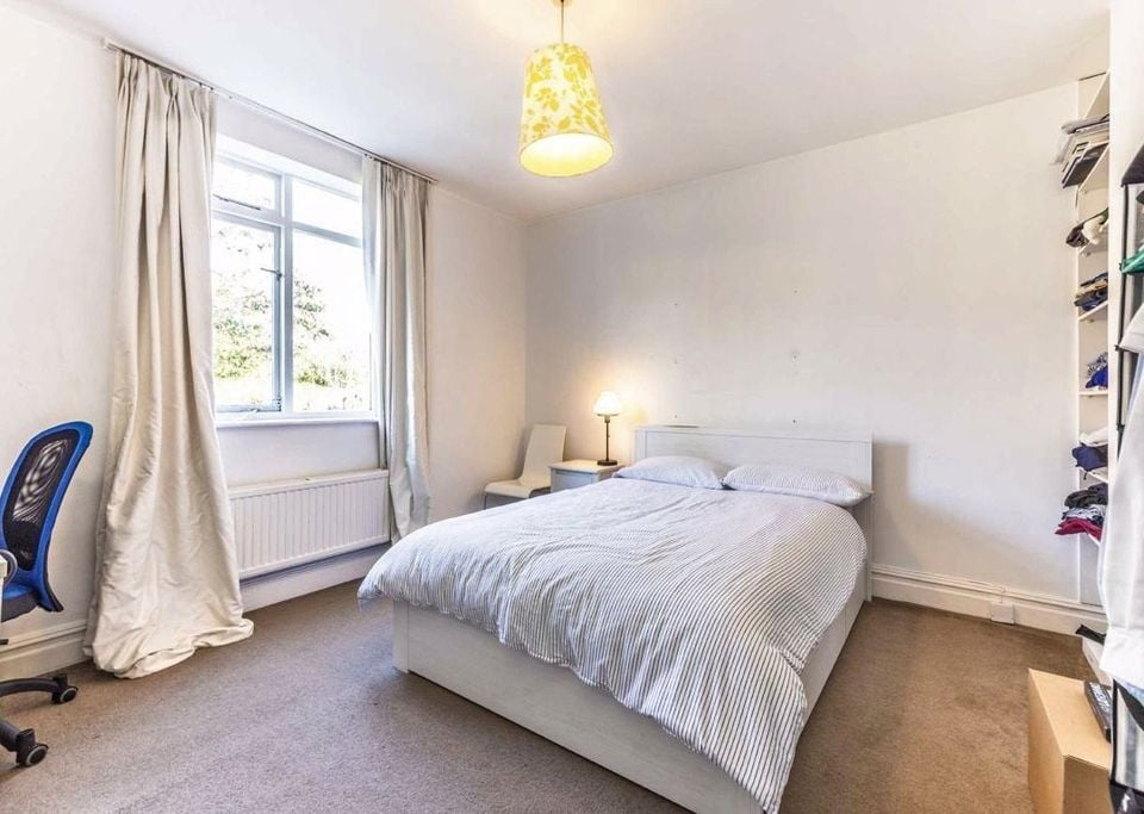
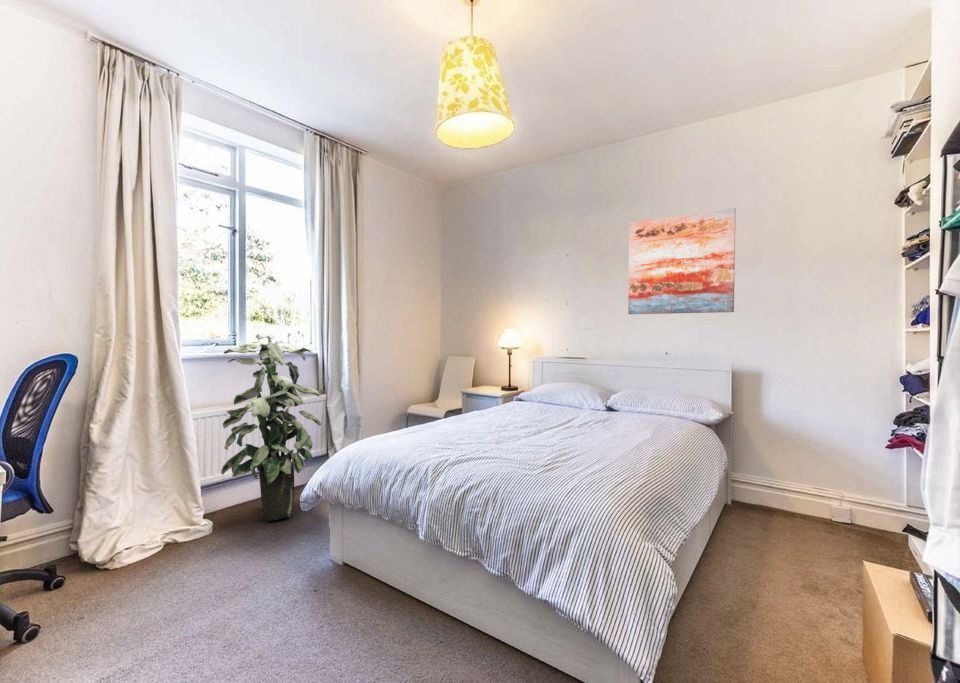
+ wall art [627,207,737,315]
+ indoor plant [220,333,322,522]
